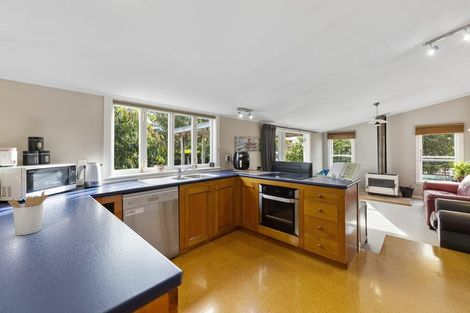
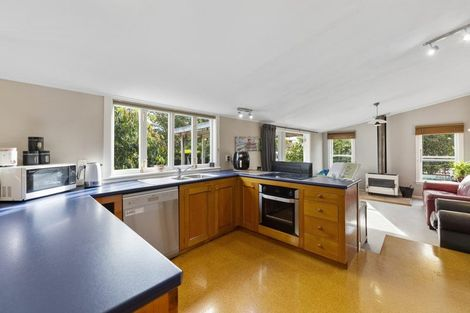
- utensil holder [7,190,49,236]
